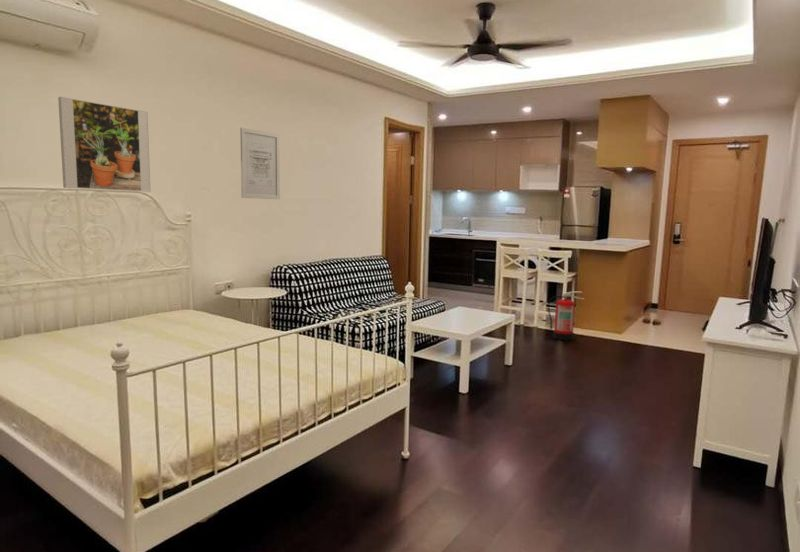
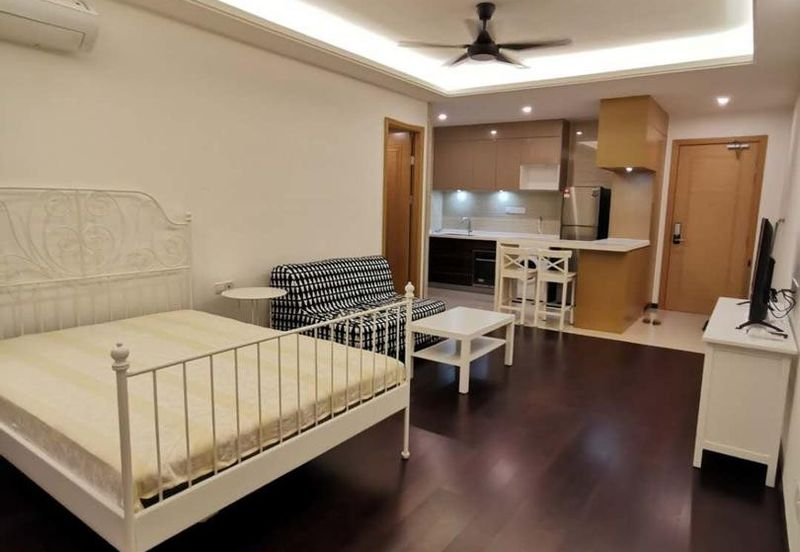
- fire extinguisher [547,291,584,341]
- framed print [57,96,152,193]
- wall art [239,127,281,200]
